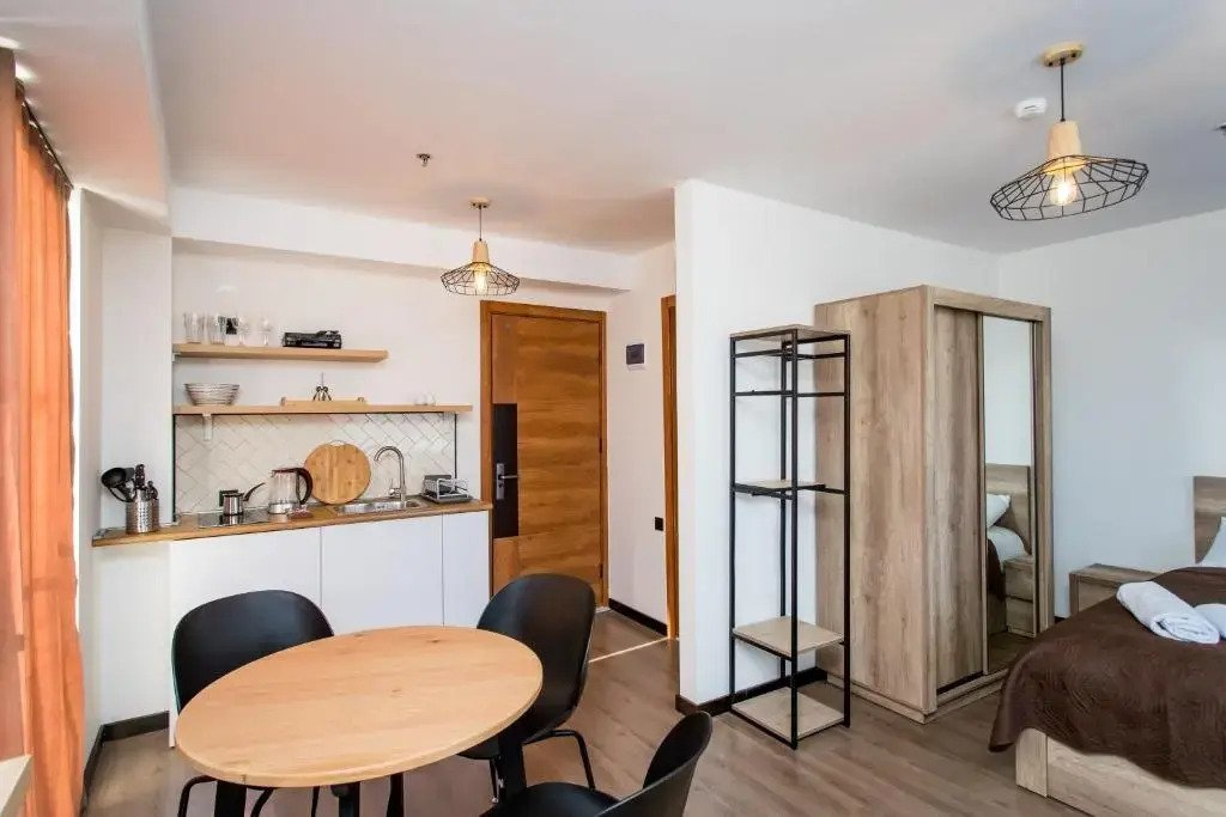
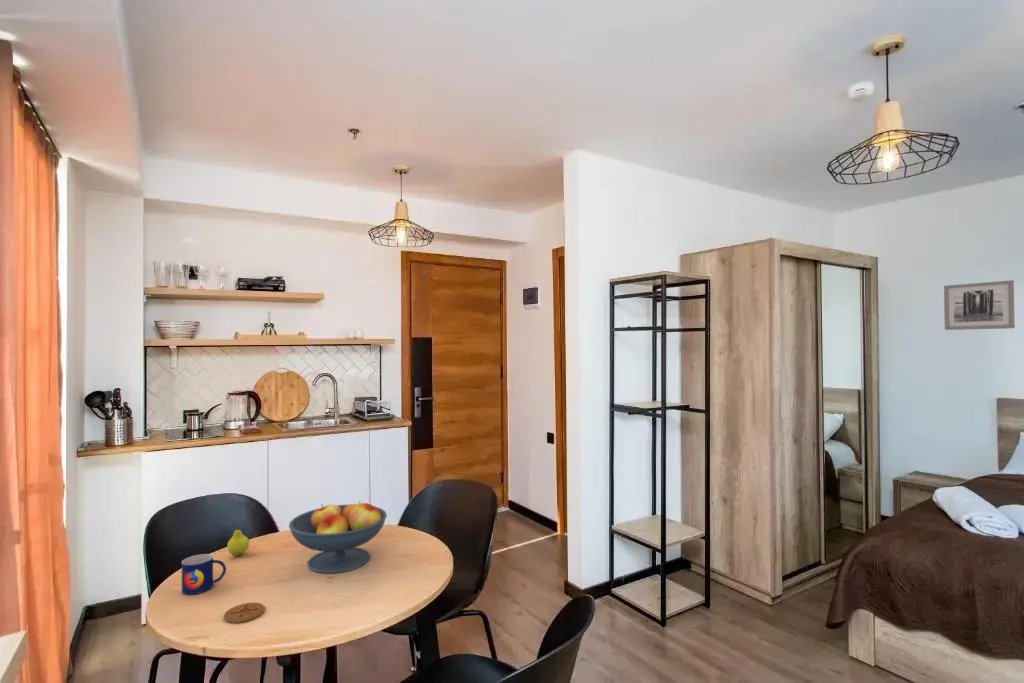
+ fruit [226,522,250,557]
+ wall art [943,279,1016,331]
+ fruit bowl [288,500,388,574]
+ mug [181,553,227,596]
+ coaster [223,602,266,624]
